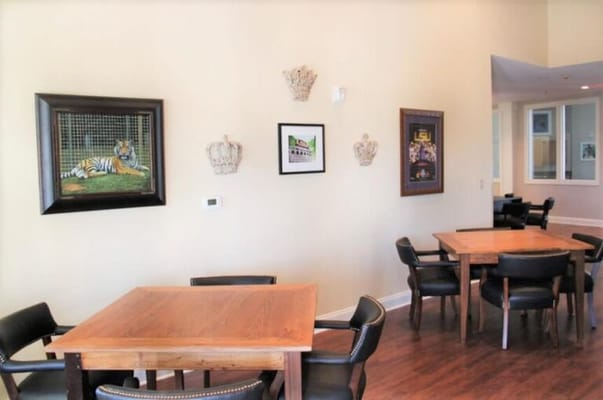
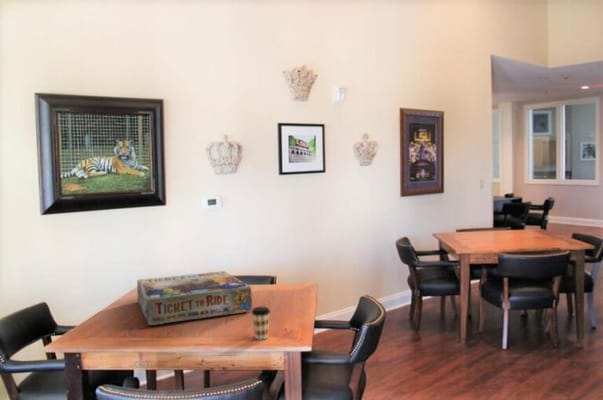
+ coffee cup [251,306,271,340]
+ board game [136,270,253,326]
